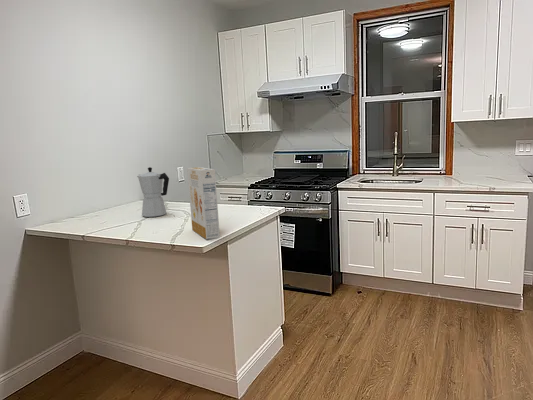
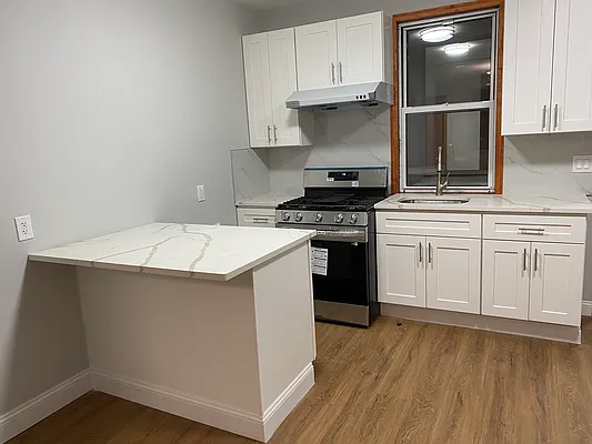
- moka pot [136,166,170,218]
- cereal box [186,166,221,240]
